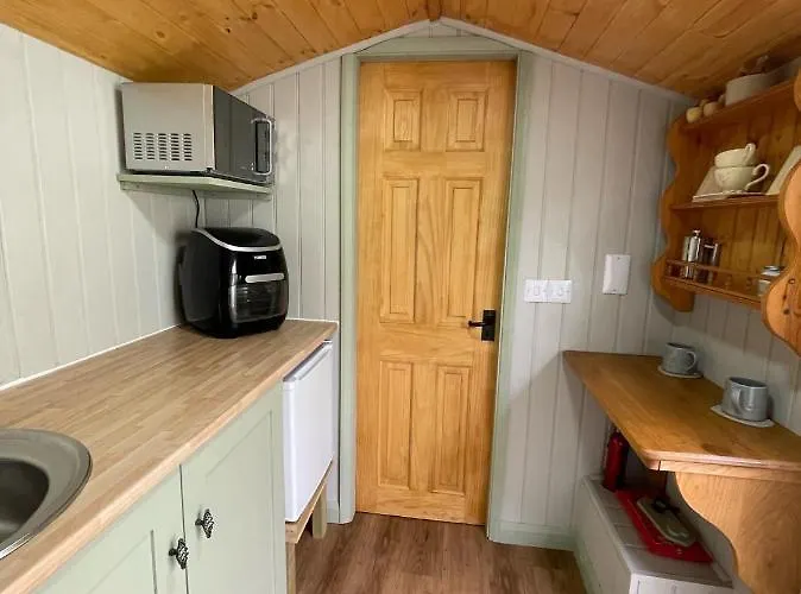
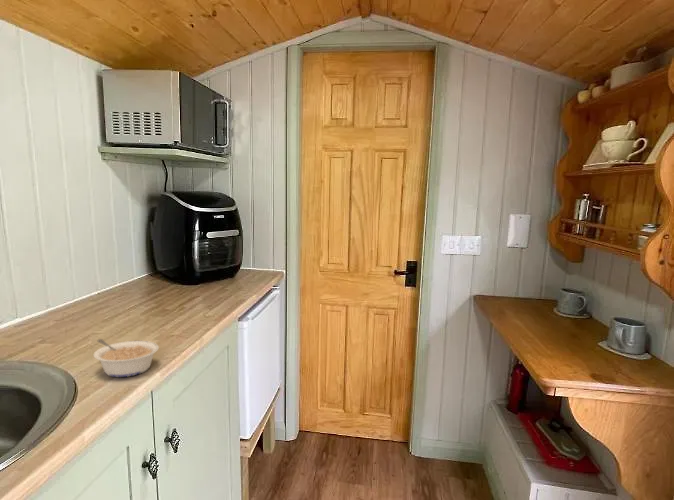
+ legume [93,338,160,378]
